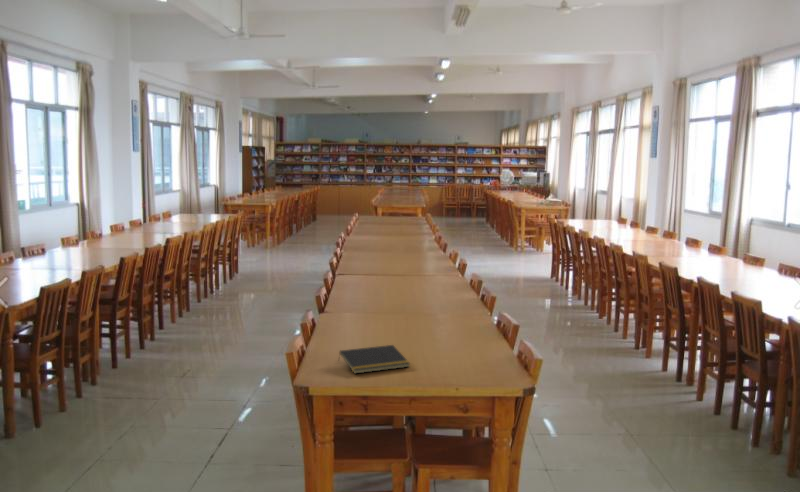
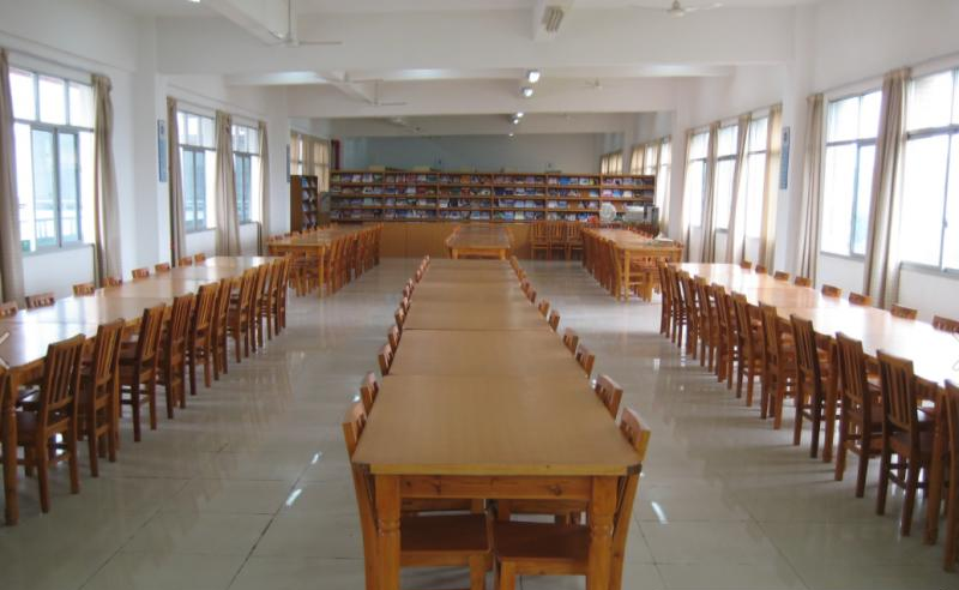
- notepad [337,344,411,375]
